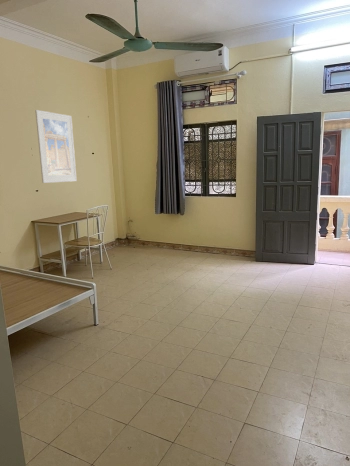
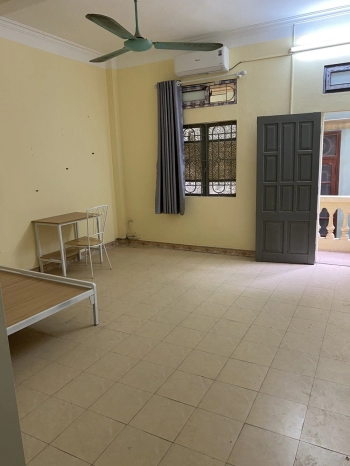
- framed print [34,109,78,184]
